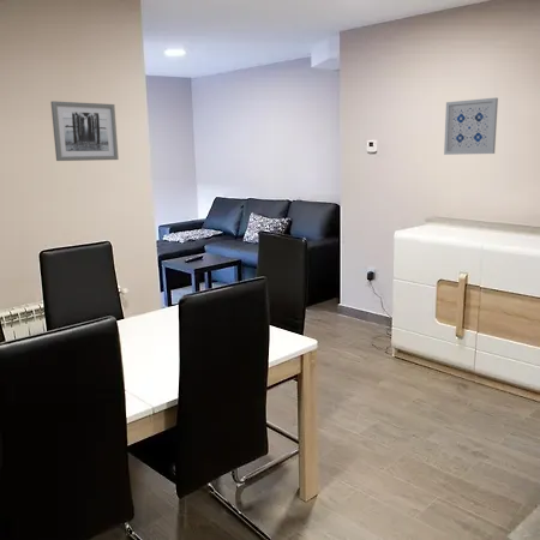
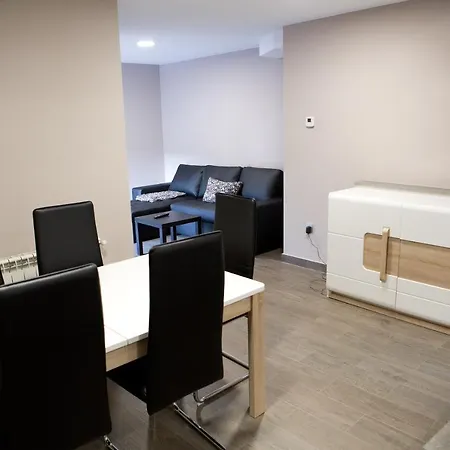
- wall art [443,96,499,156]
- wall art [49,100,120,162]
